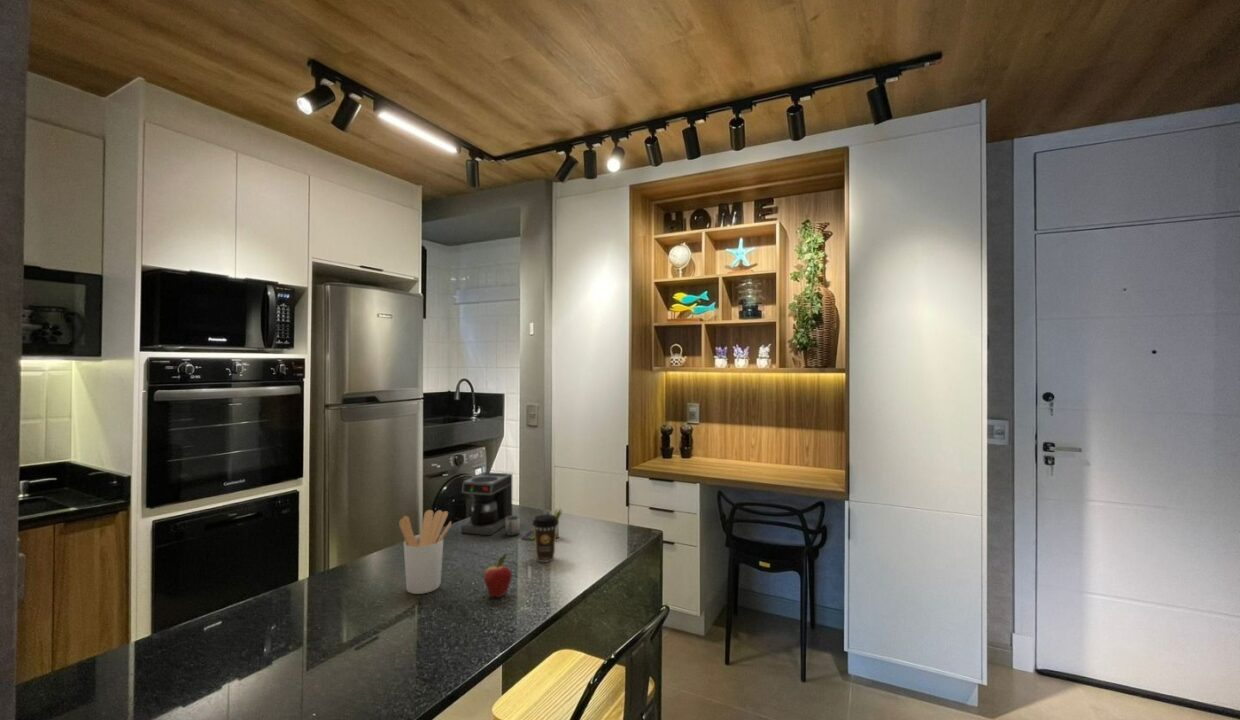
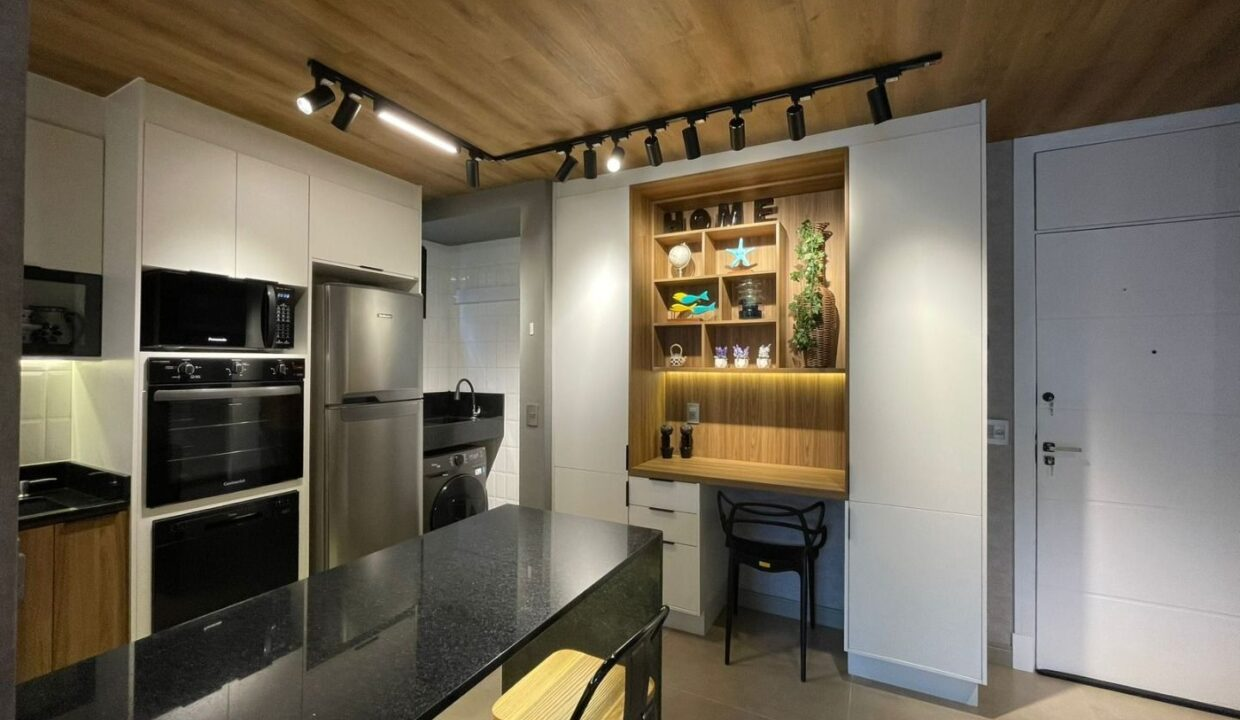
- coffee maker [460,471,563,541]
- coffee cup [531,513,560,563]
- fruit [483,553,513,598]
- utensil holder [398,509,452,595]
